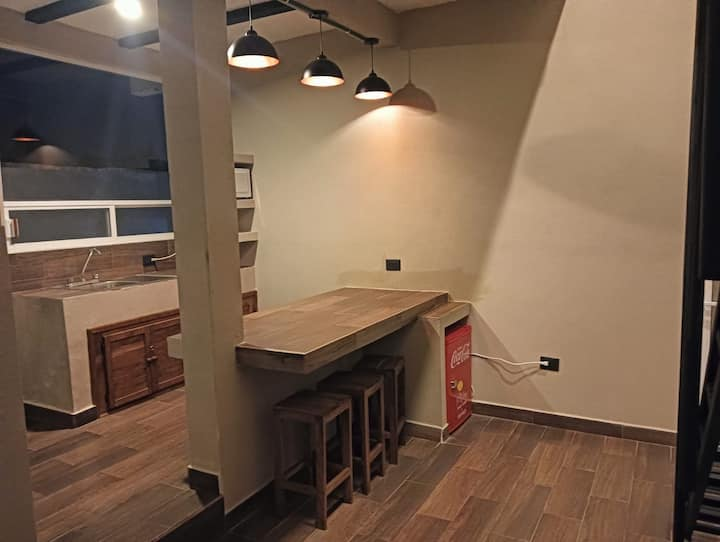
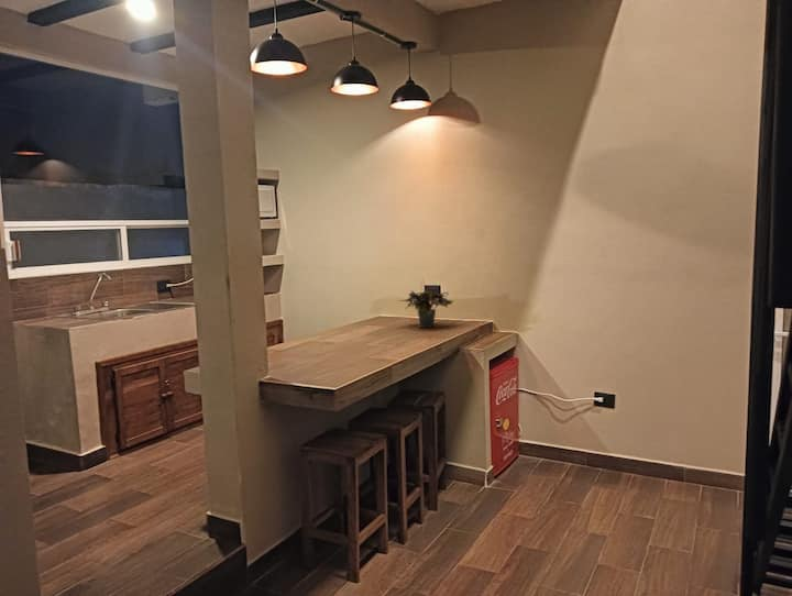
+ potted plant [397,288,455,329]
